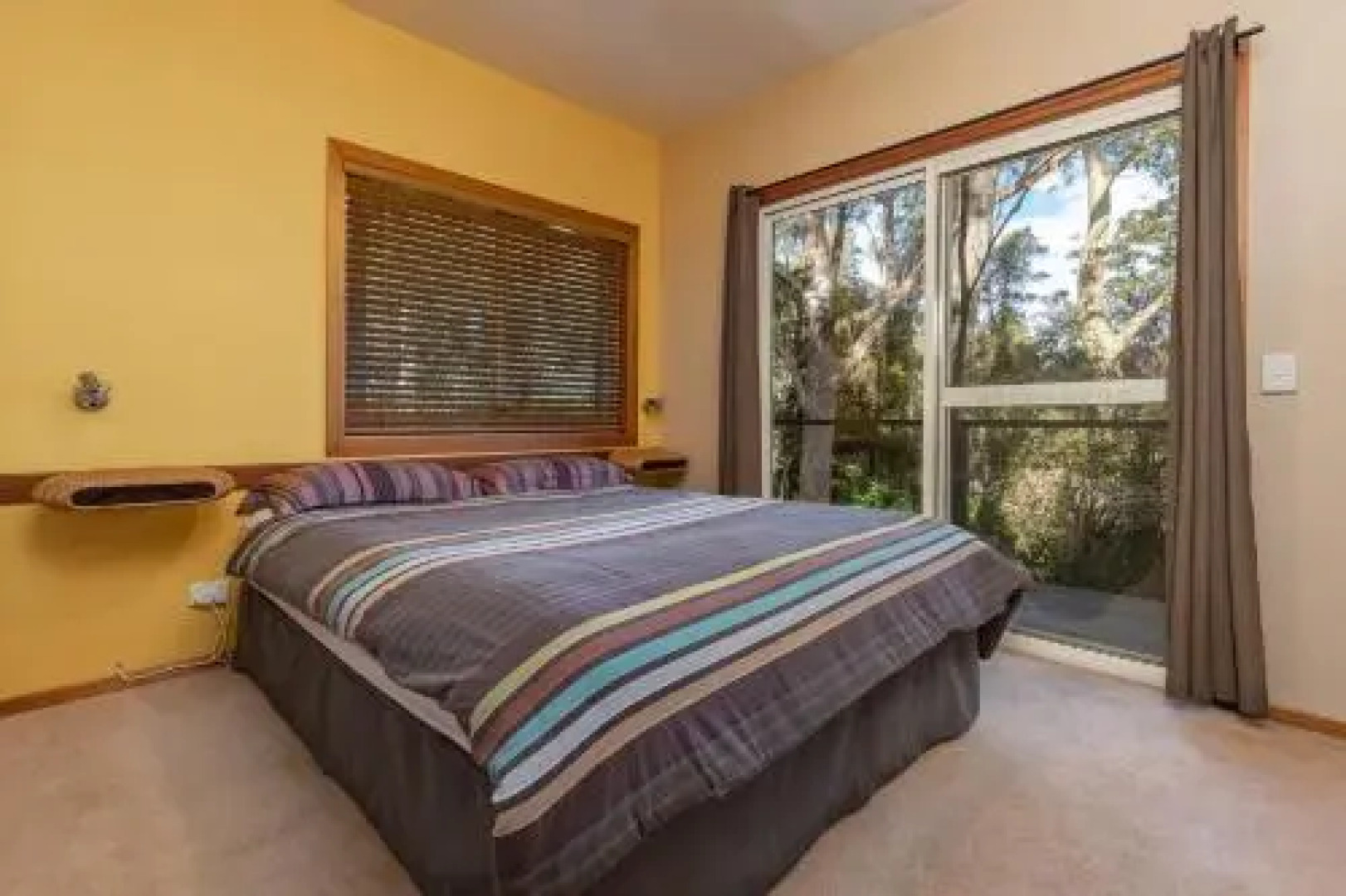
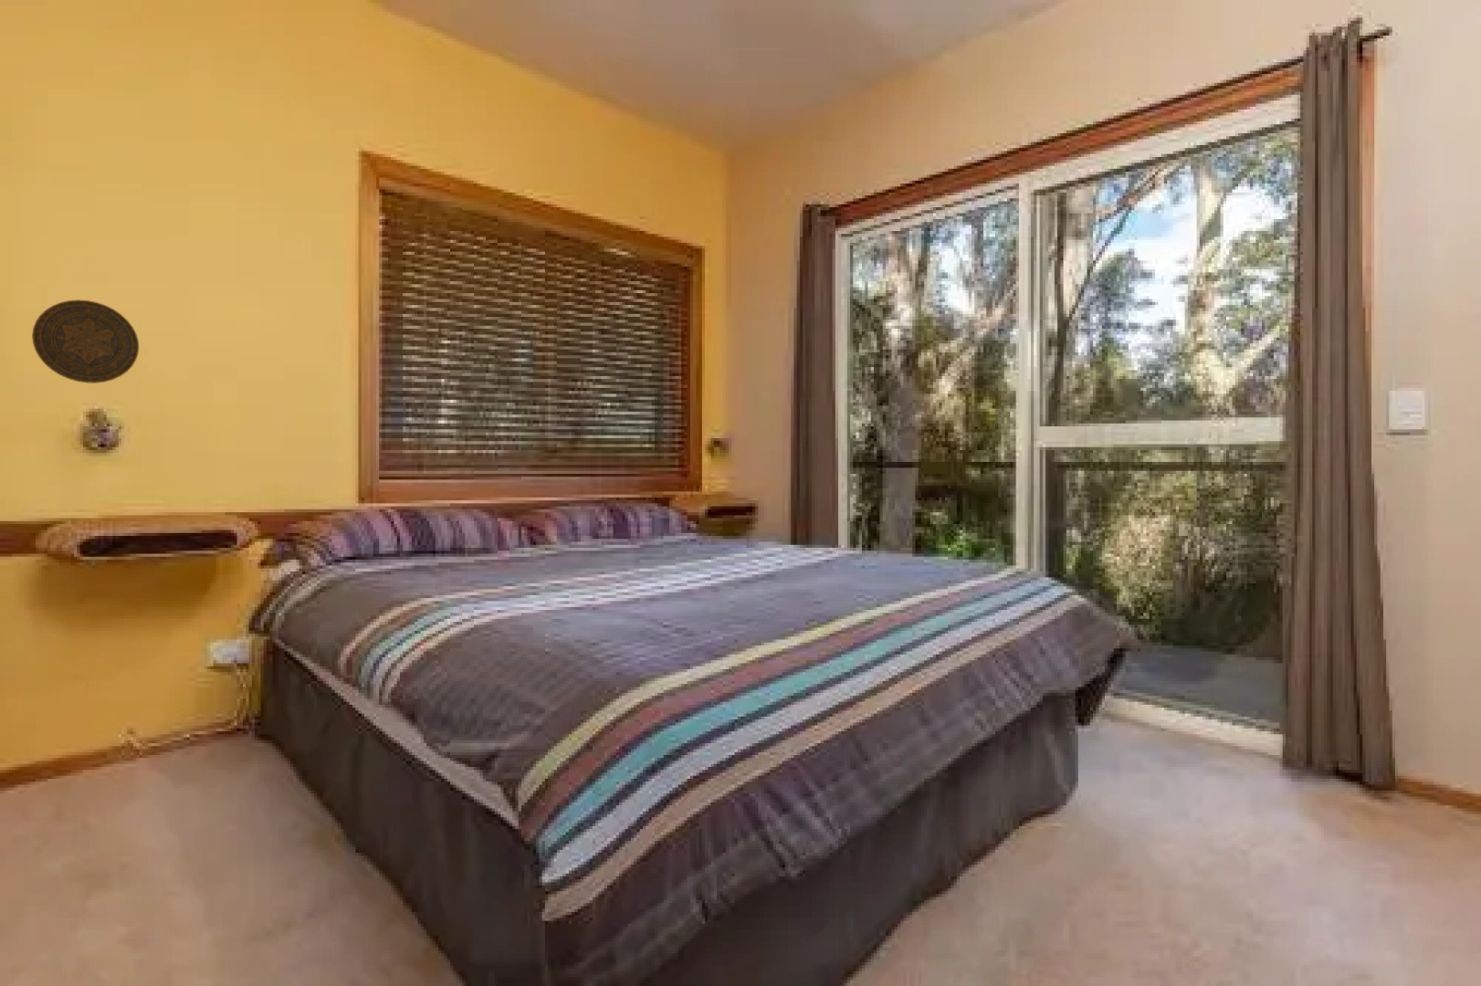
+ decorative plate [31,298,140,384]
